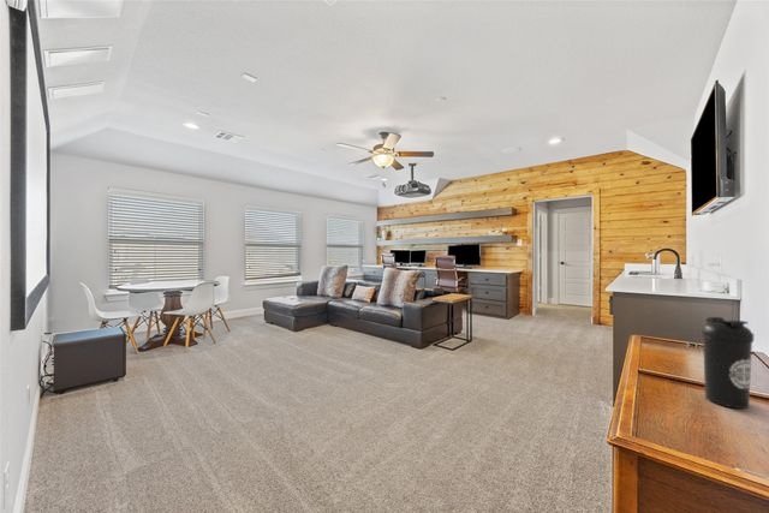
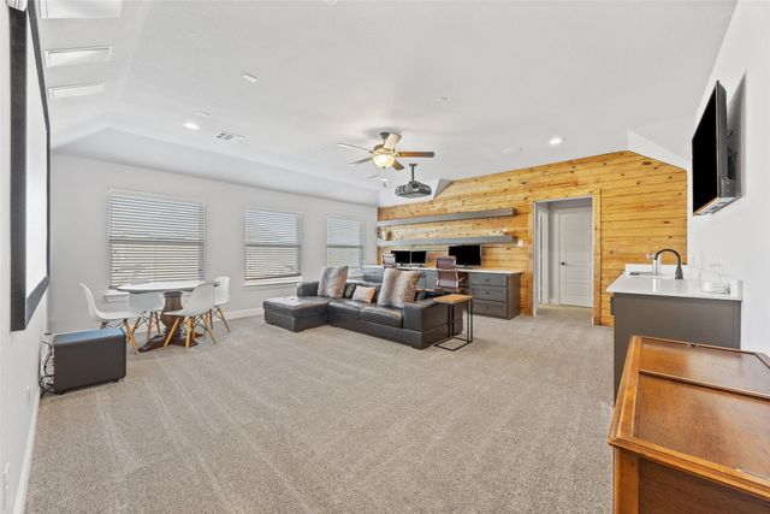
- water bottle [701,316,755,410]
